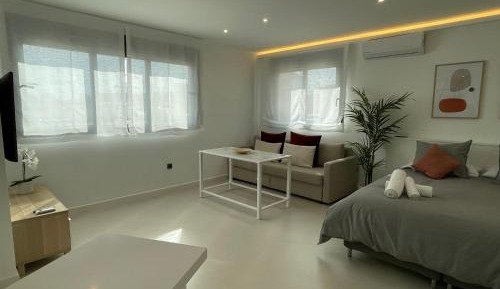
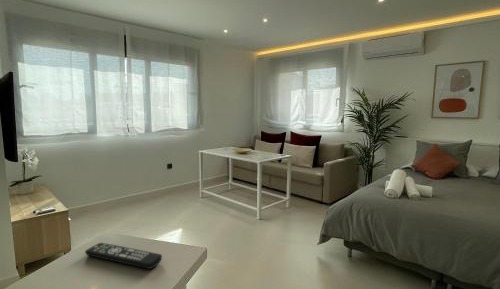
+ remote control [84,242,163,270]
